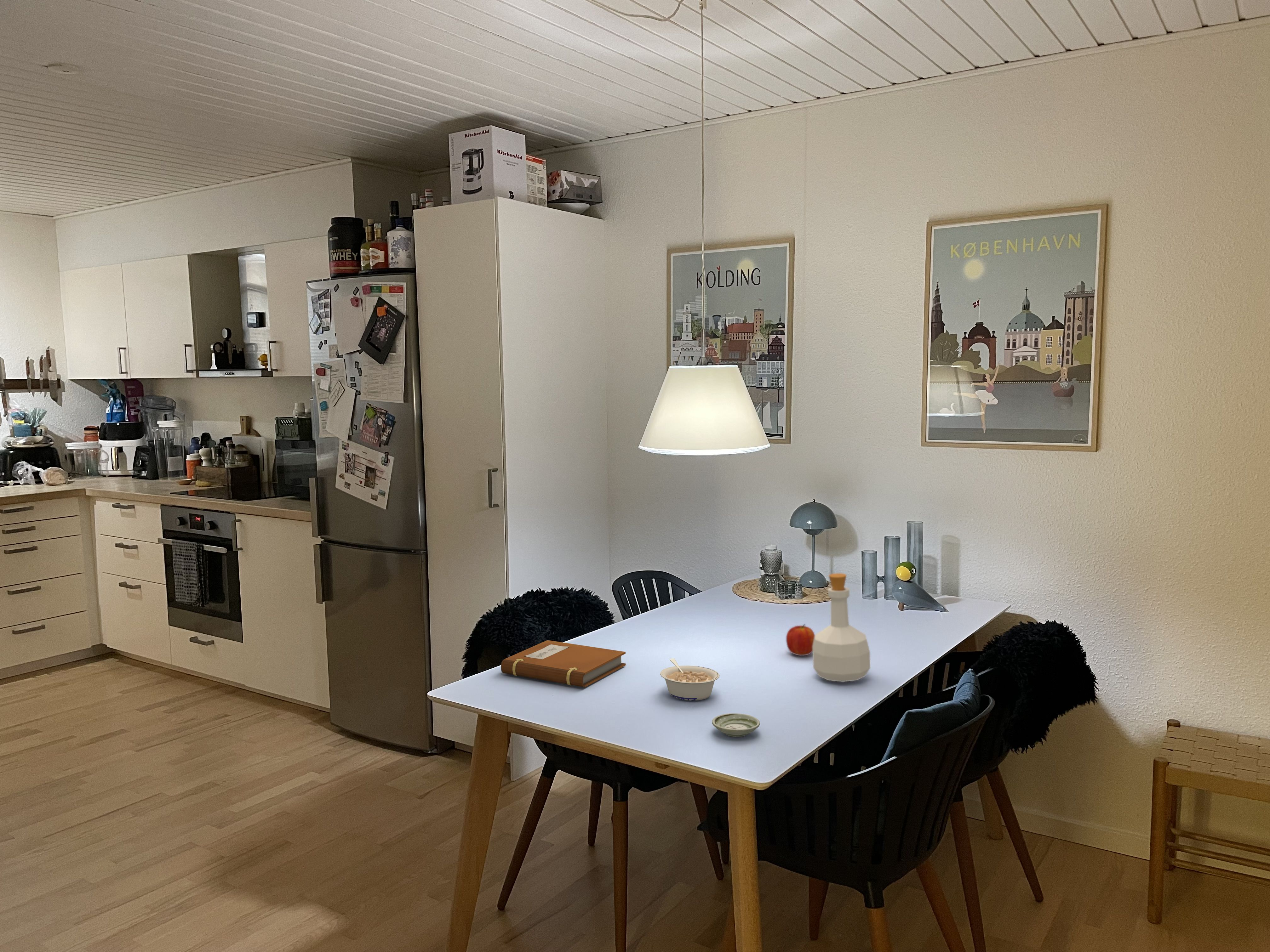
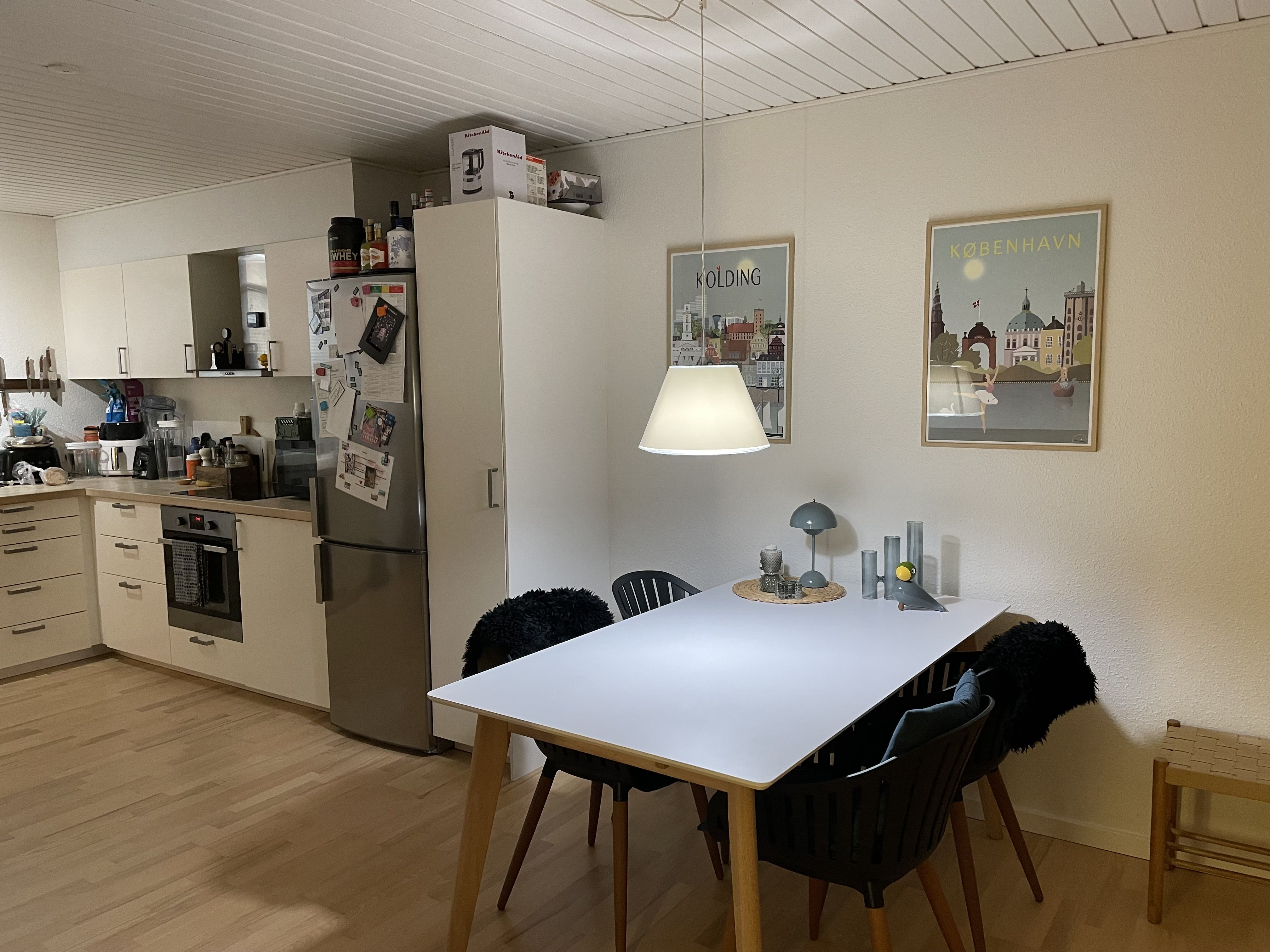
- legume [660,658,720,701]
- bottle [812,573,871,682]
- notebook [501,640,626,688]
- saucer [712,713,760,737]
- fruit [786,624,815,656]
